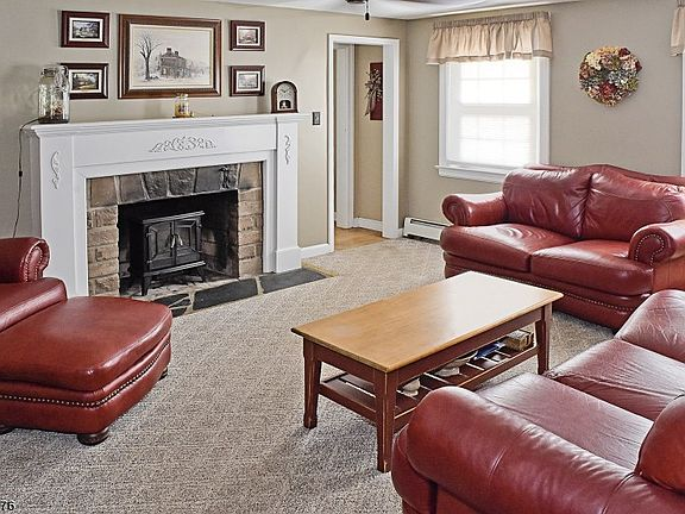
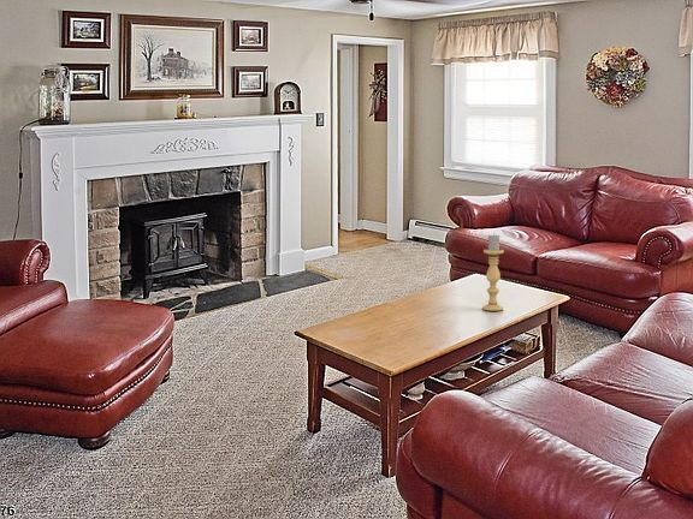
+ candle holder [481,232,505,312]
